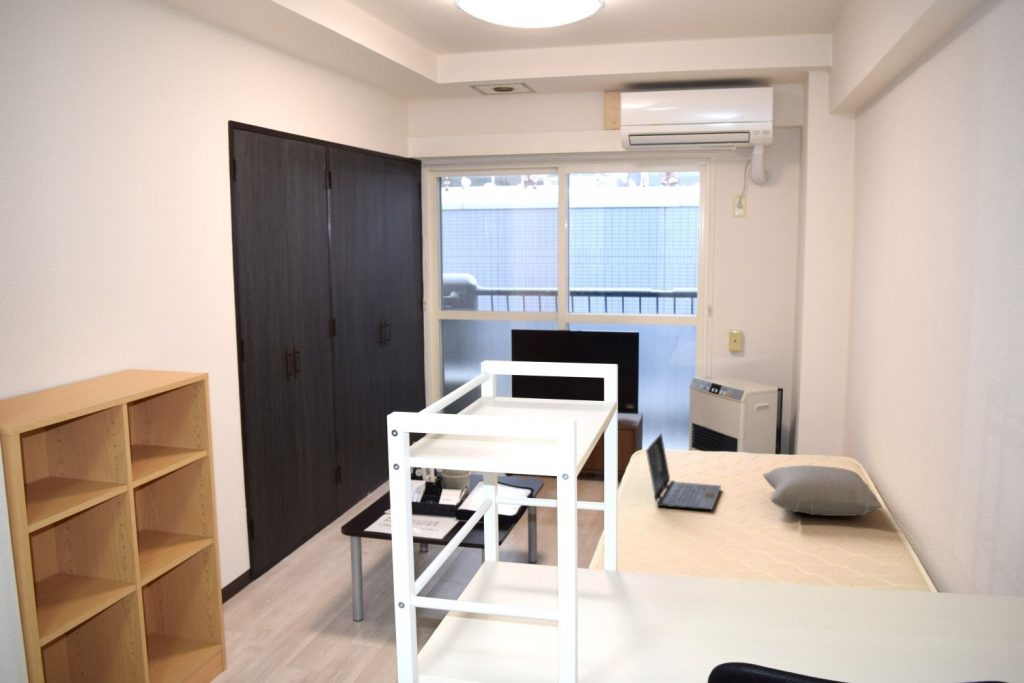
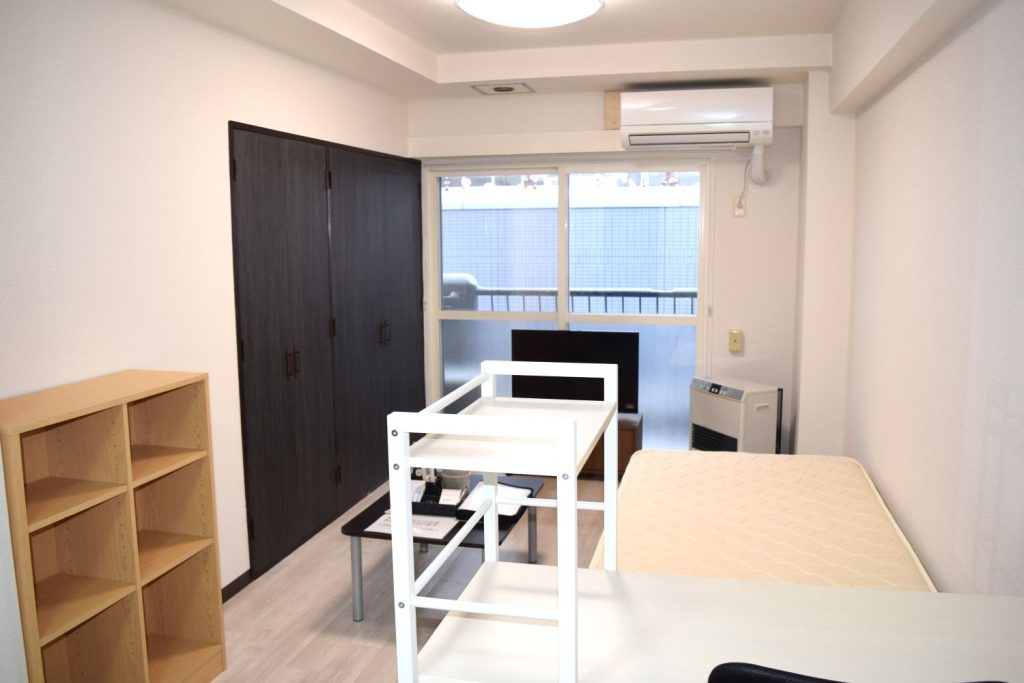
- pillow [762,464,883,517]
- laptop [645,432,722,511]
